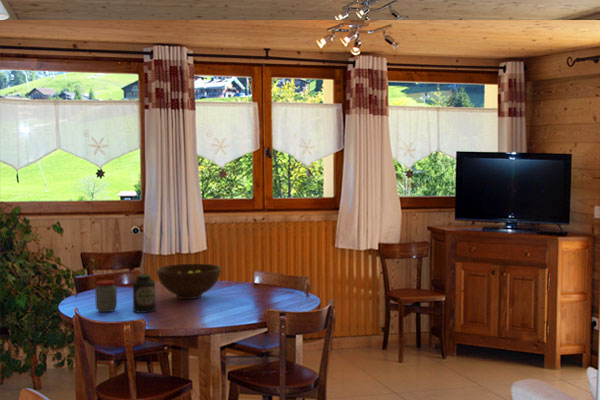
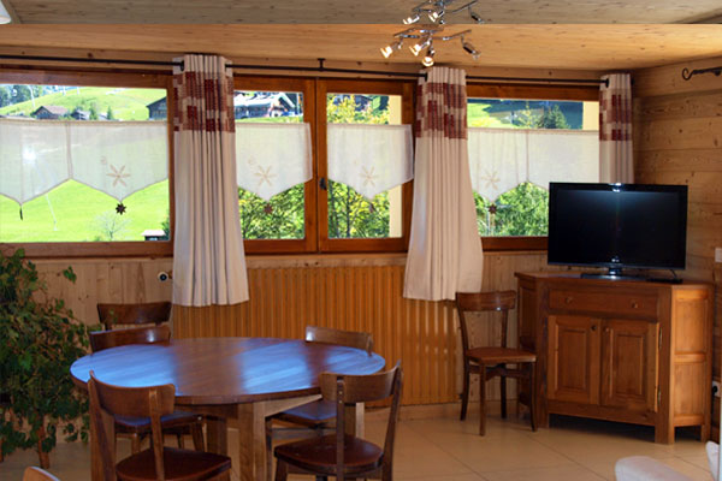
- canister [132,273,157,314]
- fruit bowl [156,263,222,300]
- jar [94,279,118,313]
